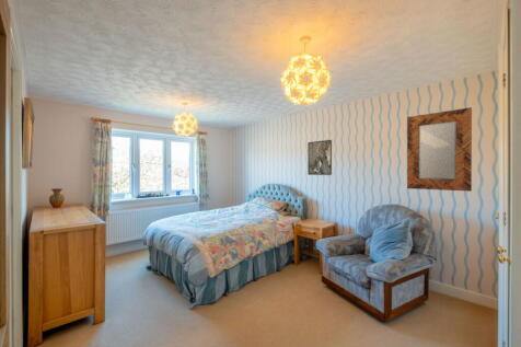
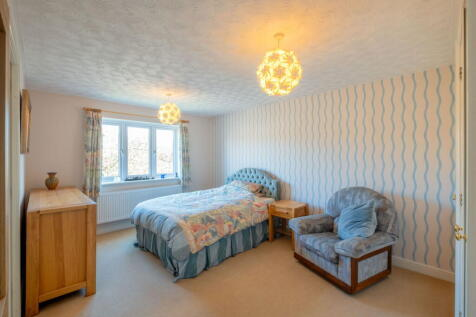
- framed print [306,139,333,176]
- home mirror [406,106,473,193]
